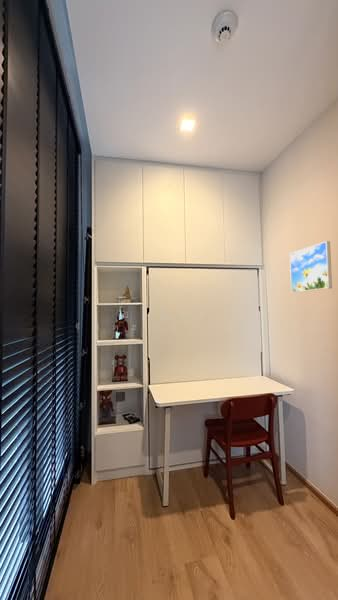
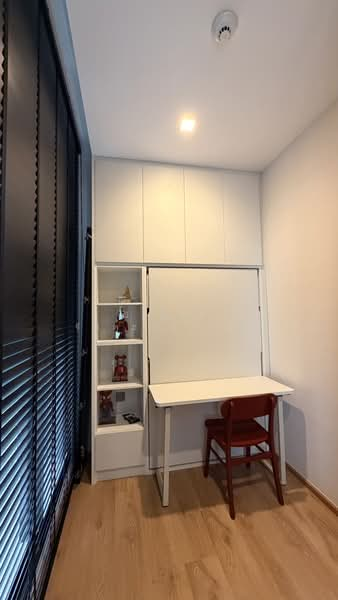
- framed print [289,240,333,294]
